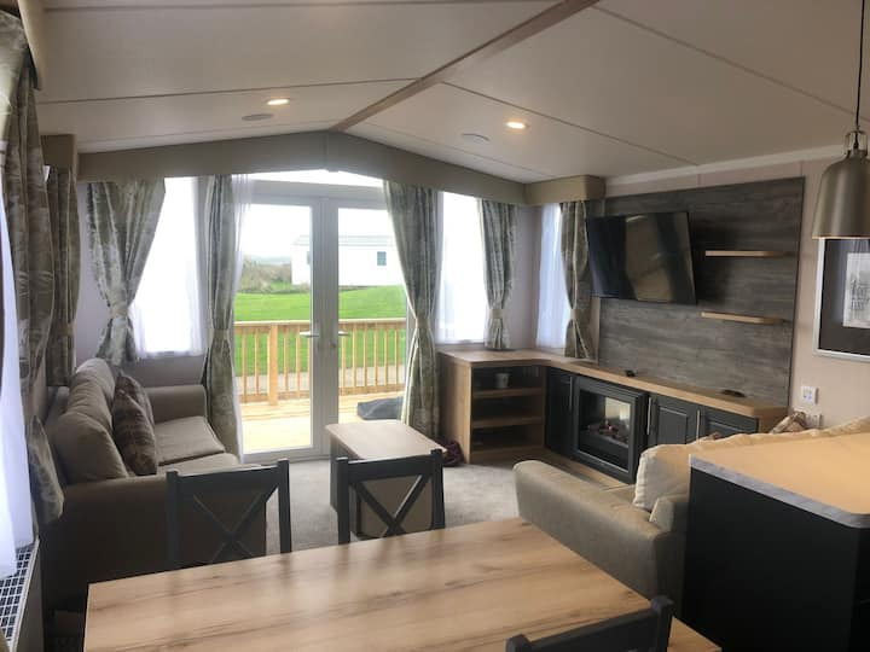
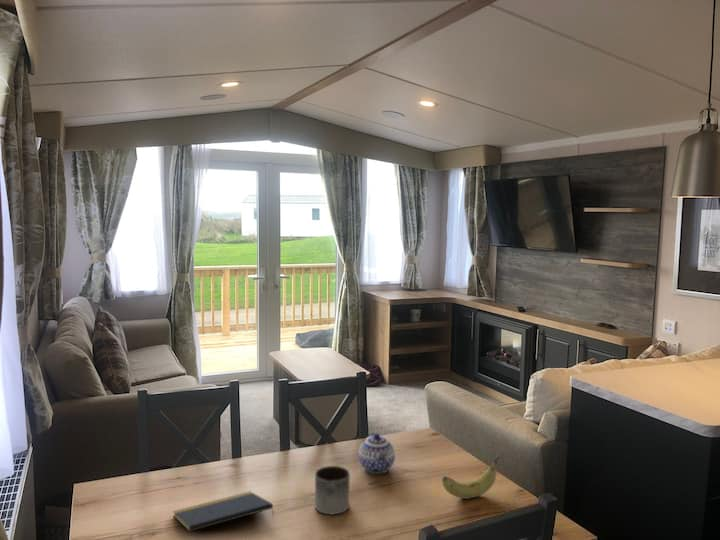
+ teapot [358,431,396,475]
+ notepad [172,491,276,533]
+ mug [314,465,351,515]
+ fruit [441,451,500,500]
